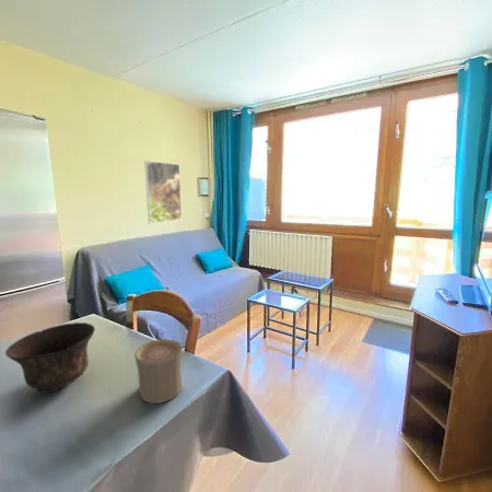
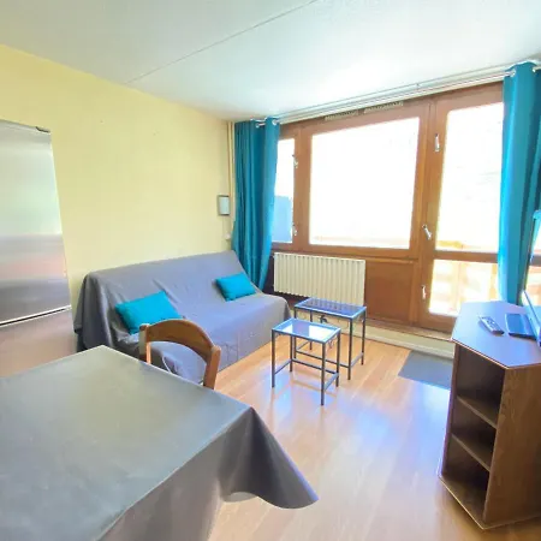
- bowl [4,321,96,394]
- cup [133,338,183,405]
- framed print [143,160,183,225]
